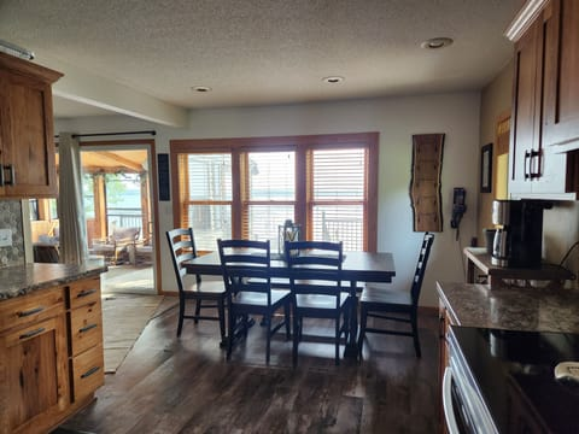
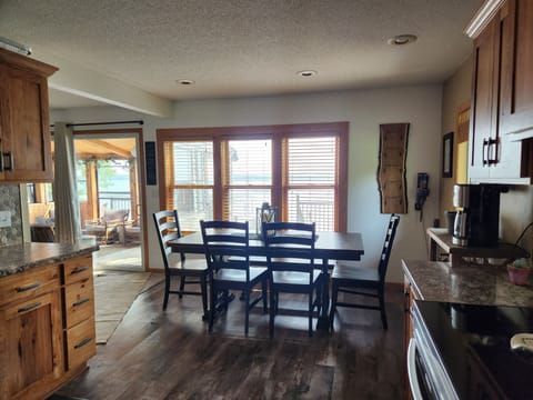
+ potted succulent [506,259,532,287]
